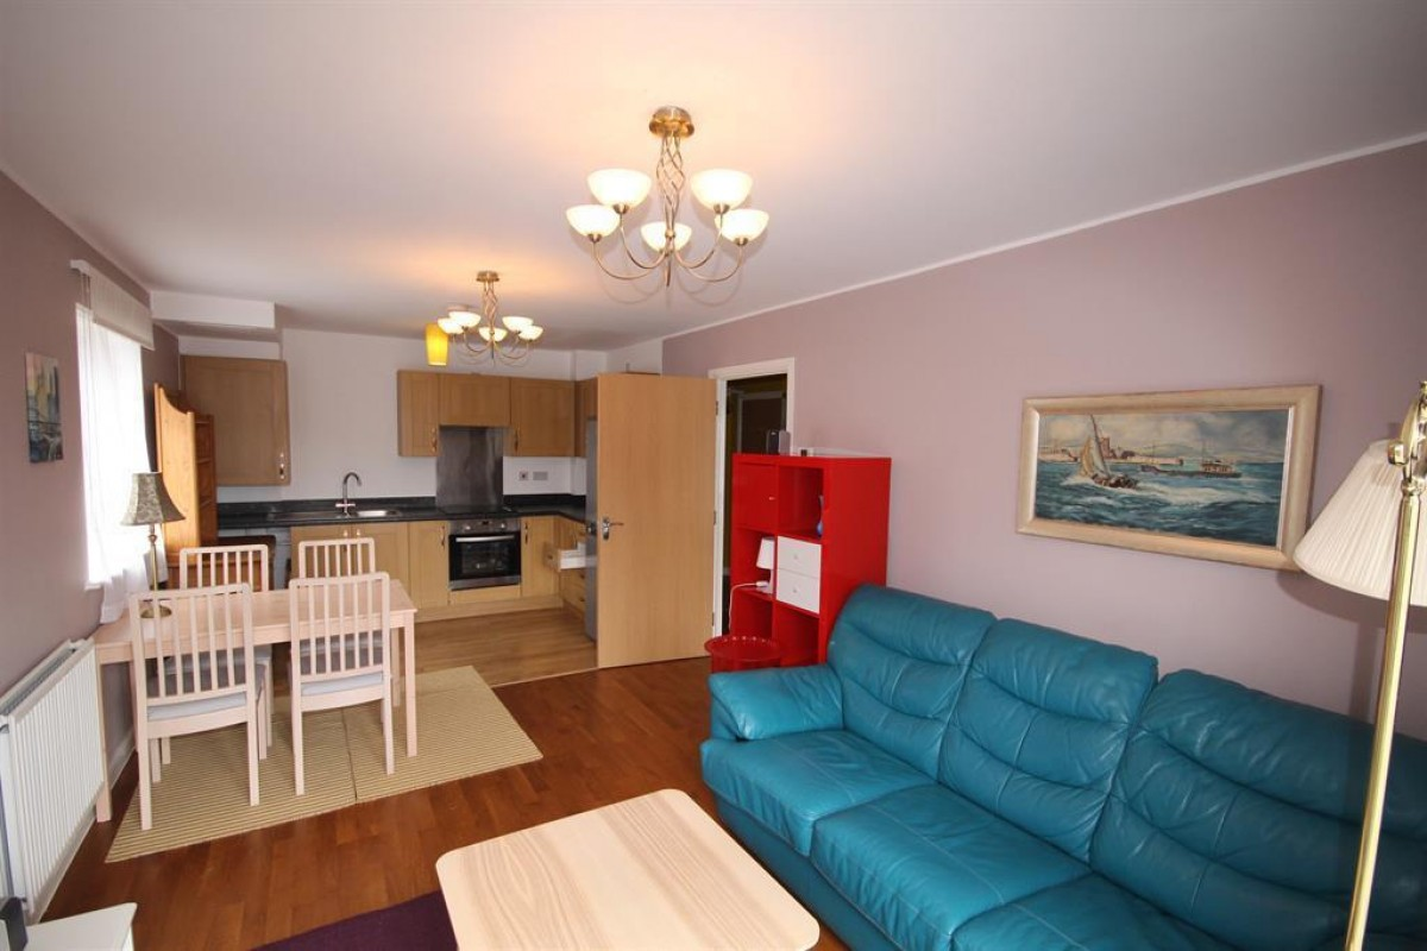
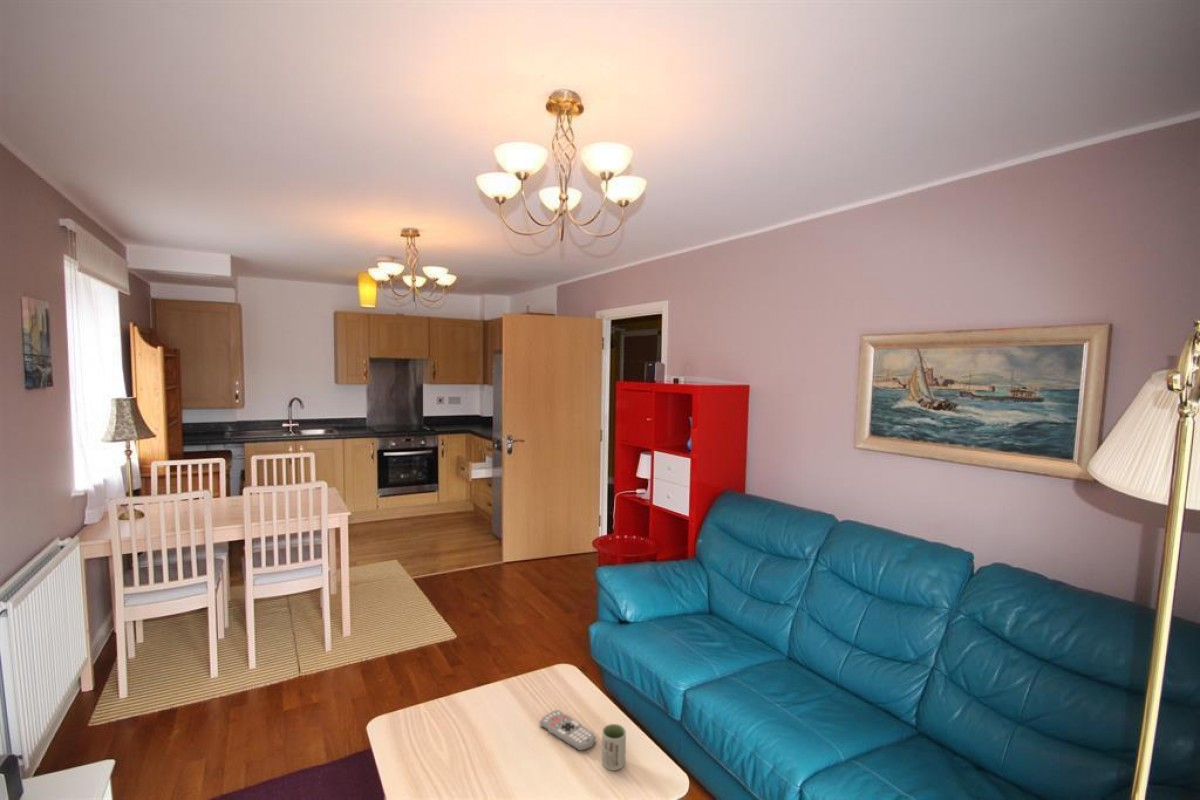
+ remote control [539,709,597,752]
+ cup [601,723,627,771]
